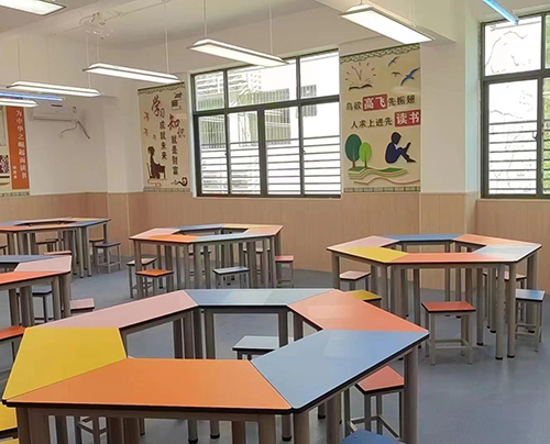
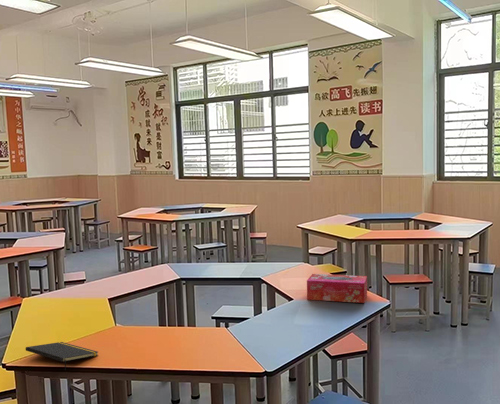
+ tissue box [306,273,368,304]
+ notepad [25,341,98,371]
